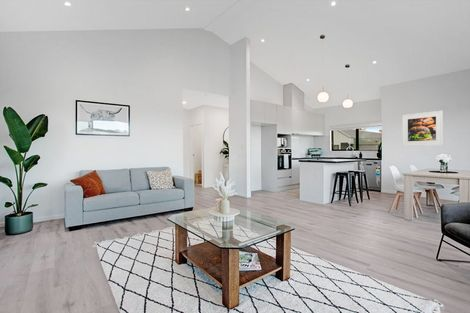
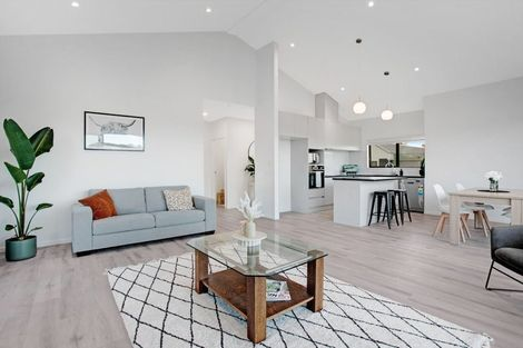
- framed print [401,110,444,147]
